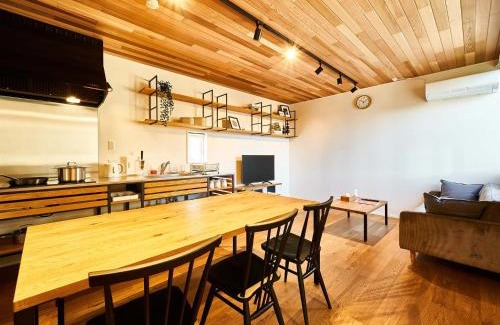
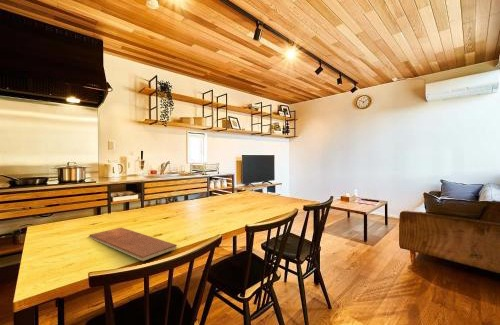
+ chopping board [87,226,178,262]
